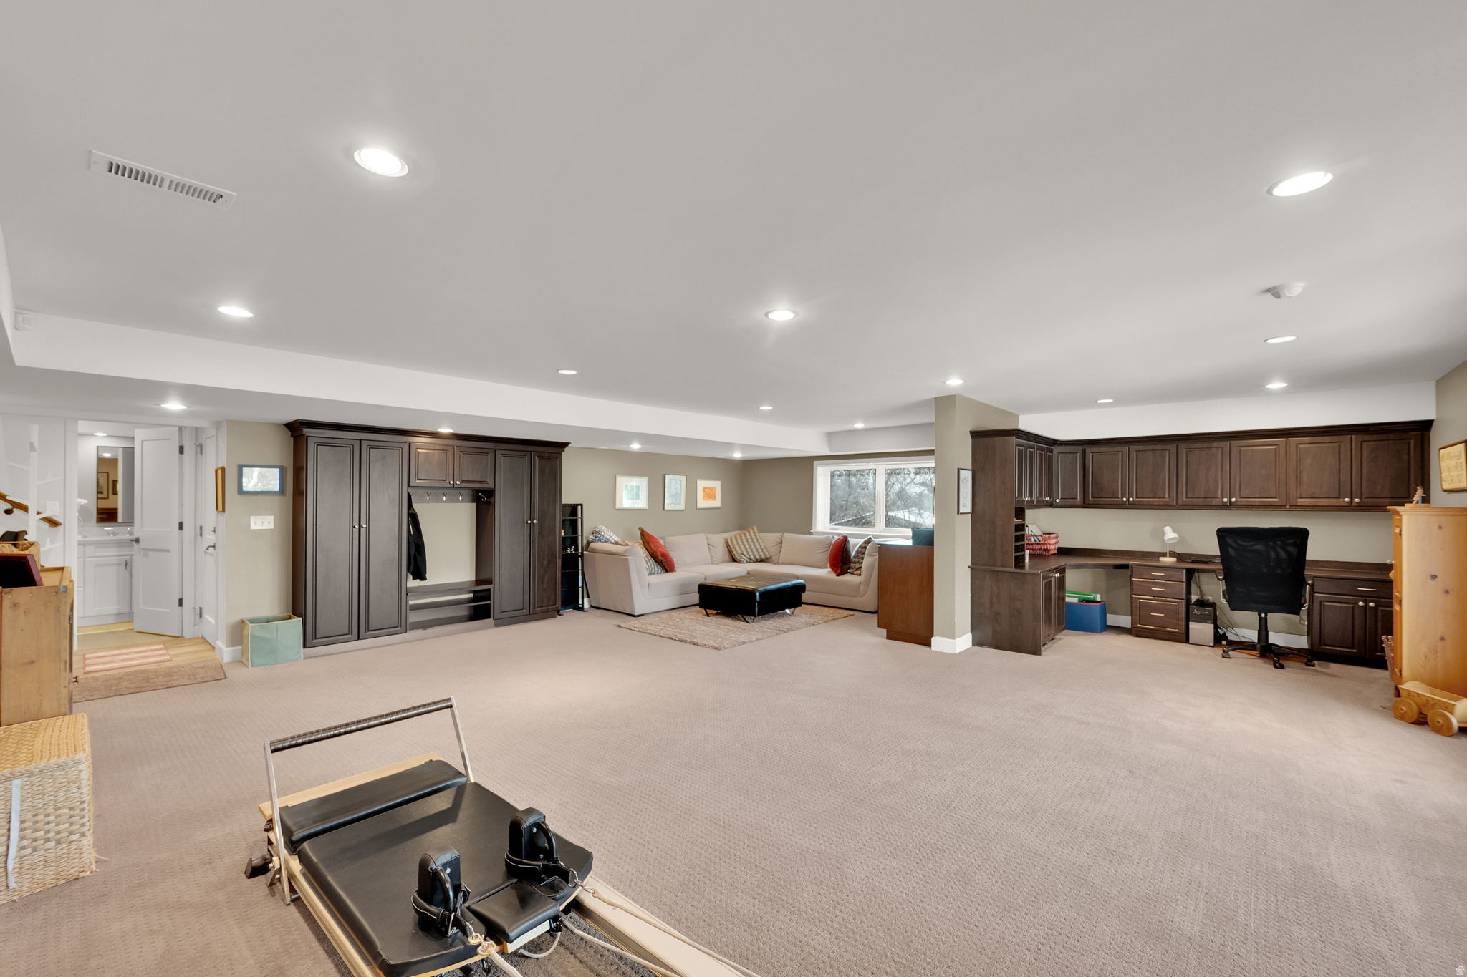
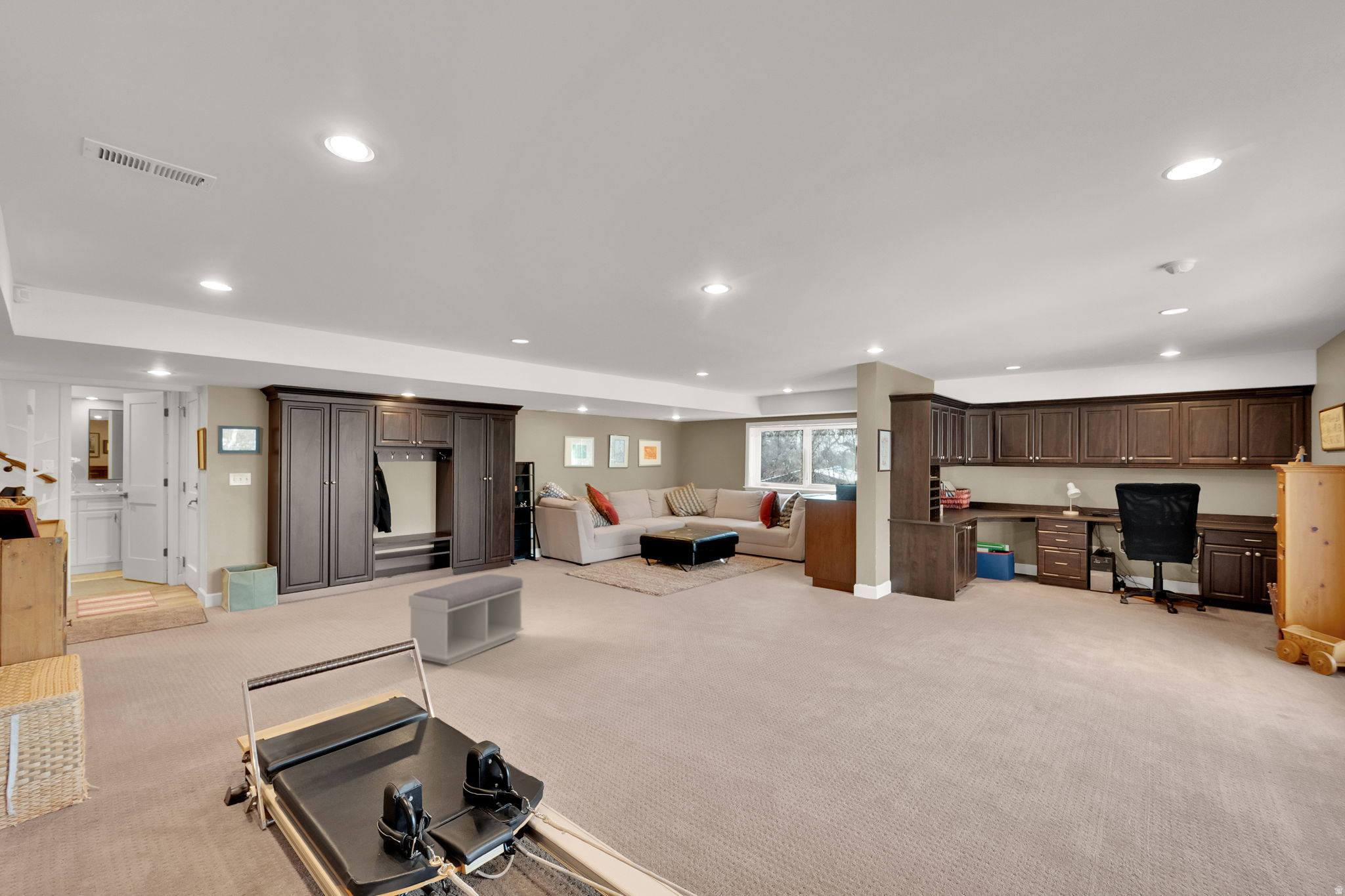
+ bench [408,574,524,666]
